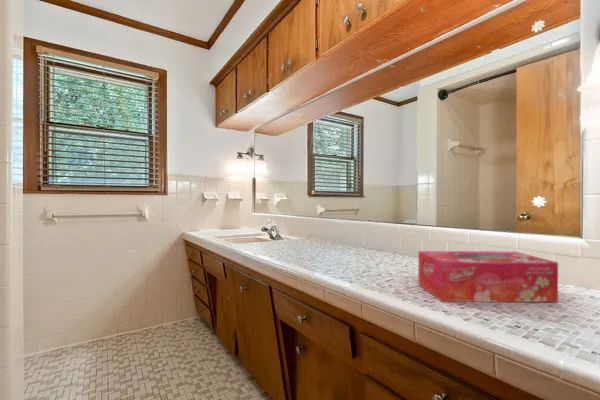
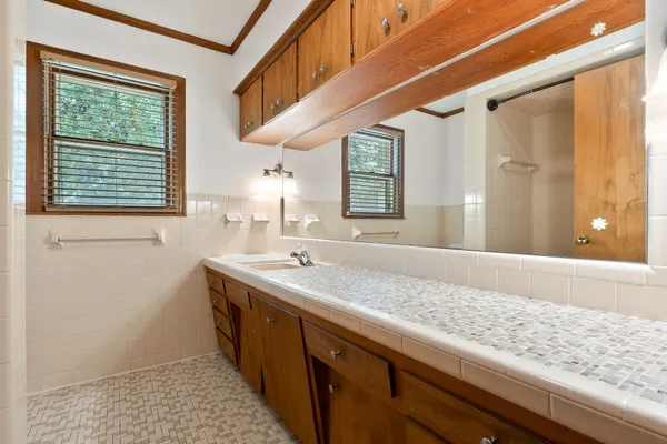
- tissue box [417,250,559,303]
